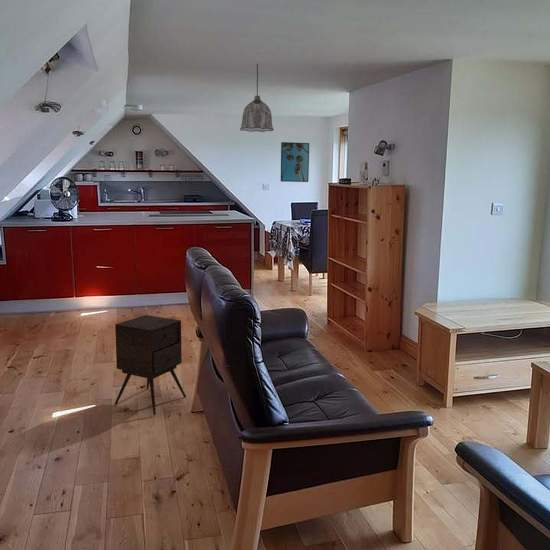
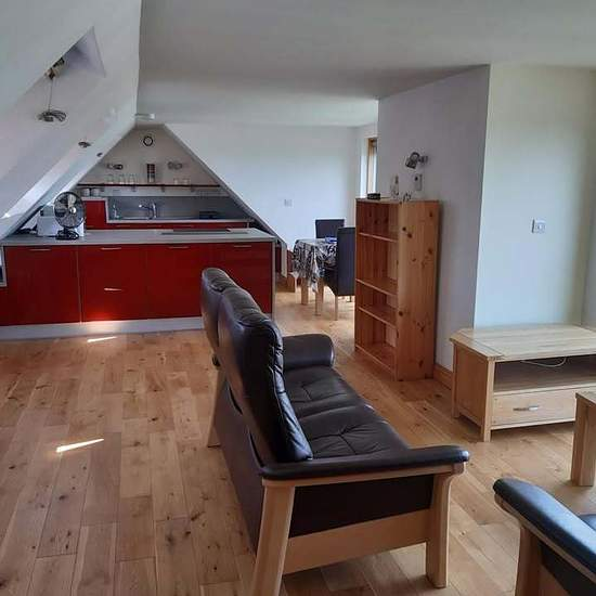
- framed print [280,141,310,183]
- side table [114,314,187,416]
- pendant lamp [239,63,275,133]
